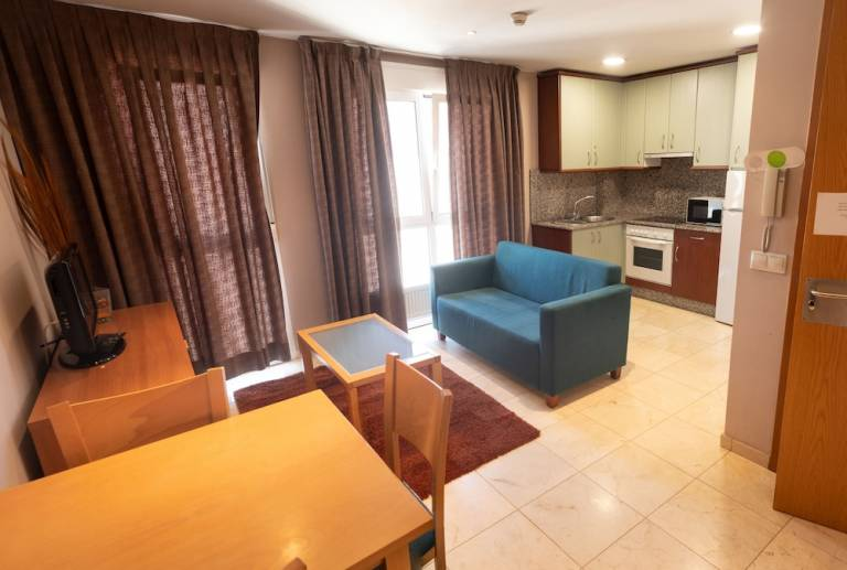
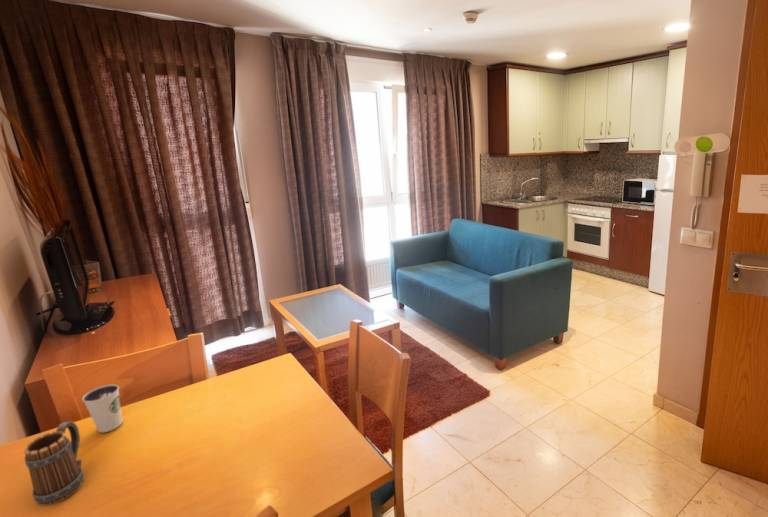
+ dixie cup [81,383,123,434]
+ mug [23,421,85,506]
